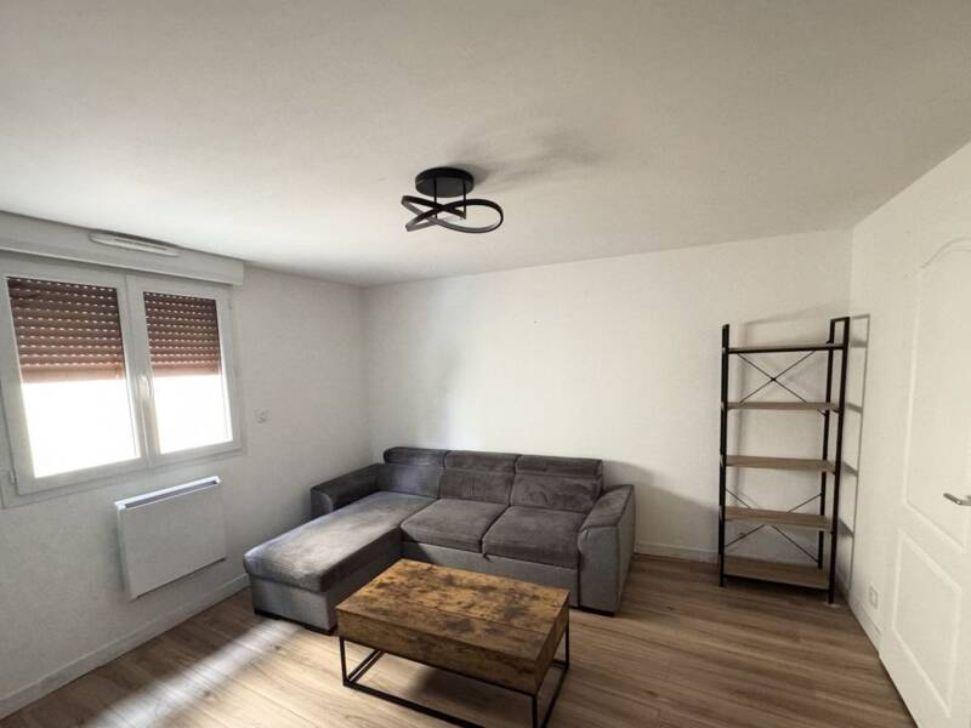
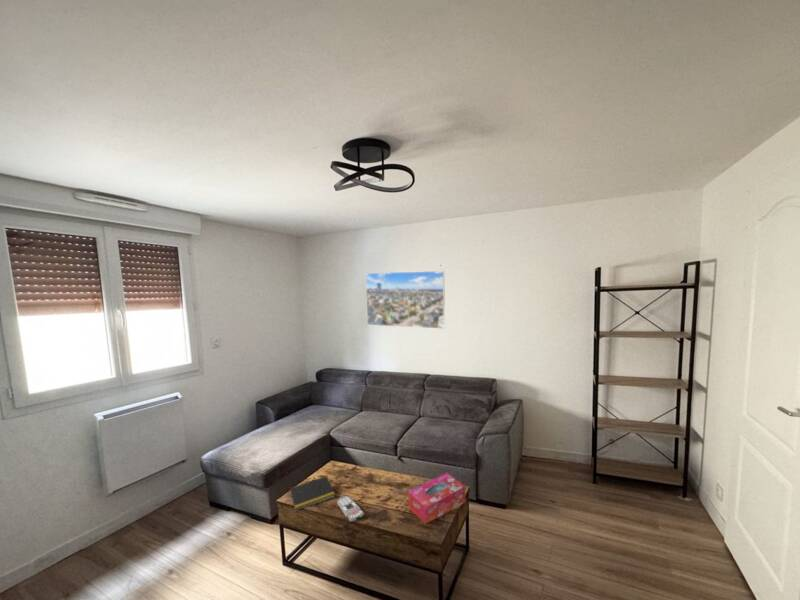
+ tissue box [407,472,467,525]
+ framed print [365,270,446,330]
+ notepad [288,475,336,511]
+ remote control [336,495,365,523]
